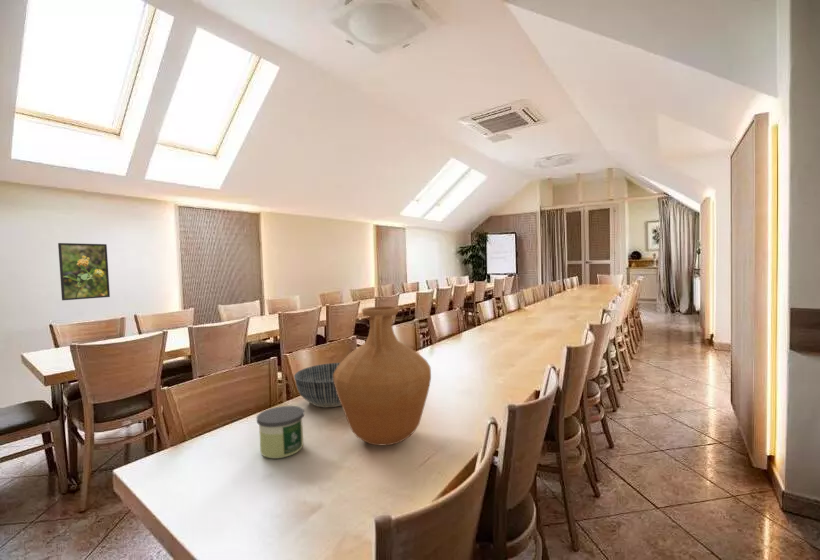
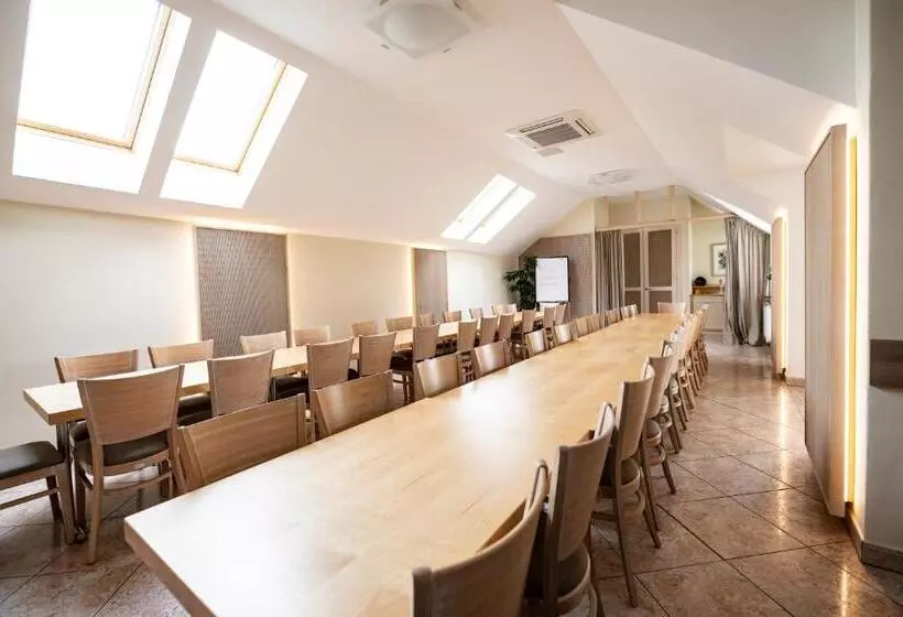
- candle [256,405,305,459]
- vase [333,305,432,447]
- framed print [57,242,111,301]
- bowl [293,362,342,408]
